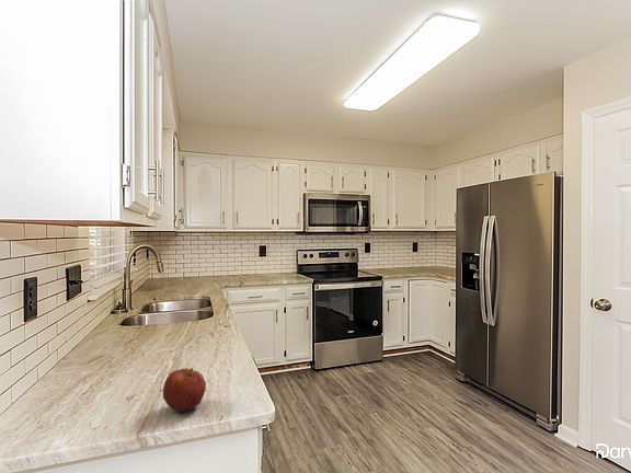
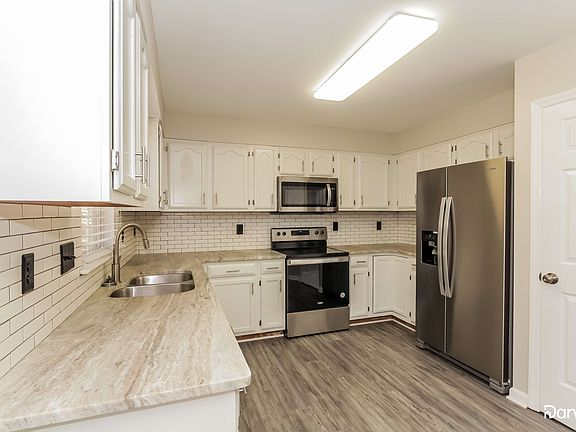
- apple [162,367,207,413]
